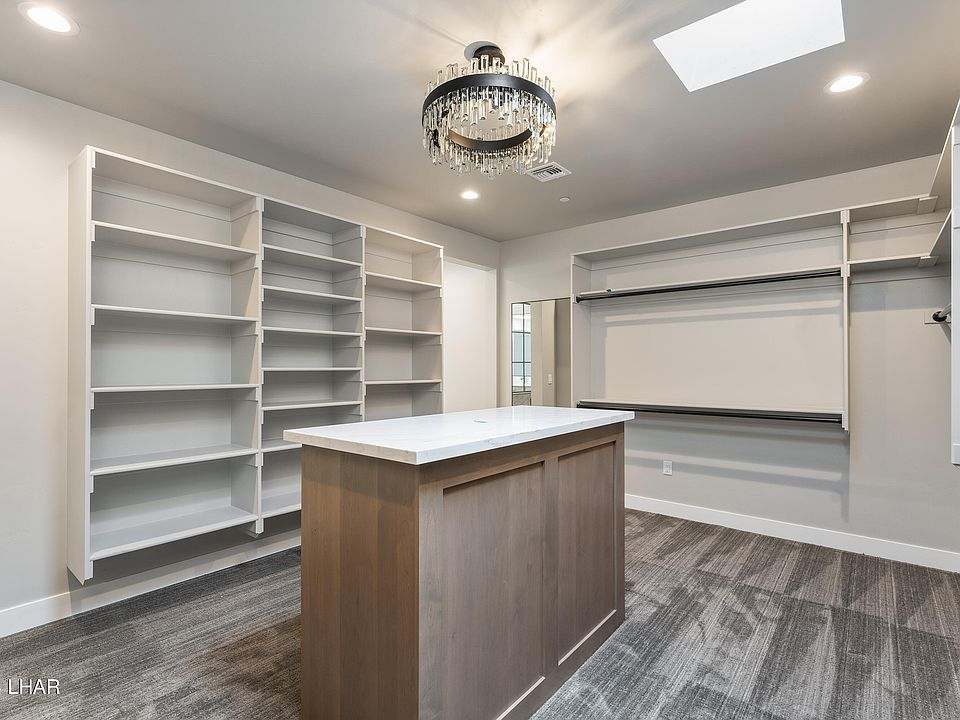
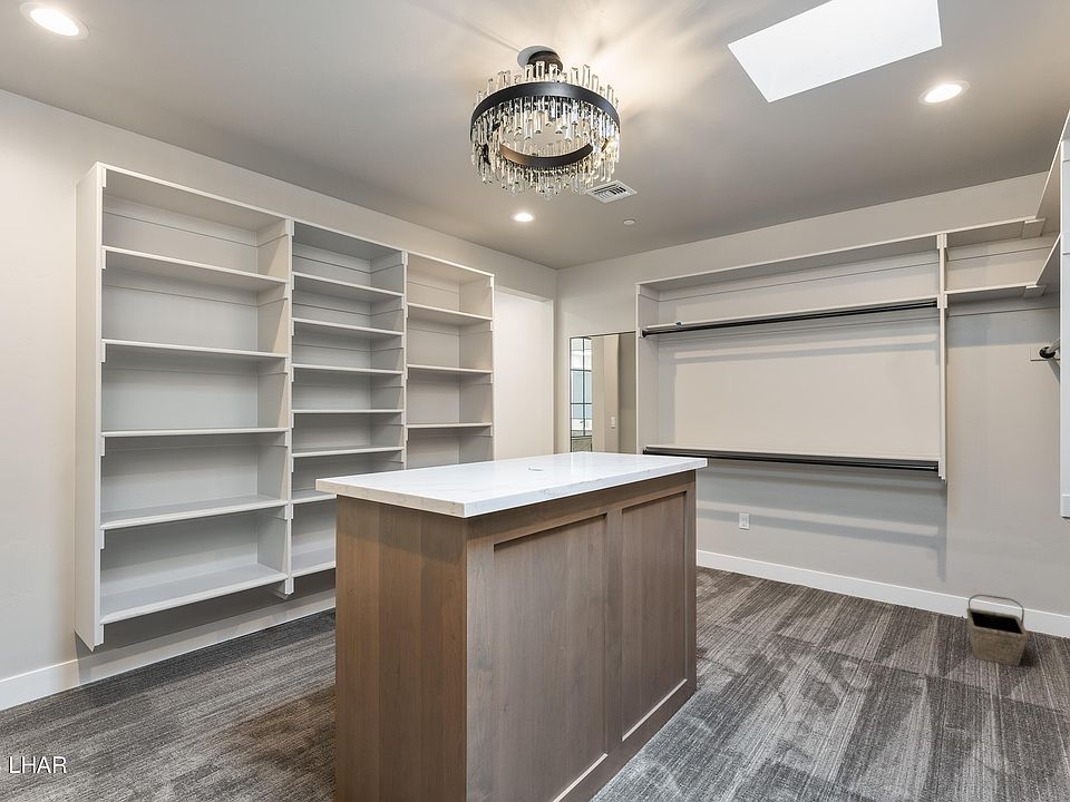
+ basket [965,594,1029,667]
